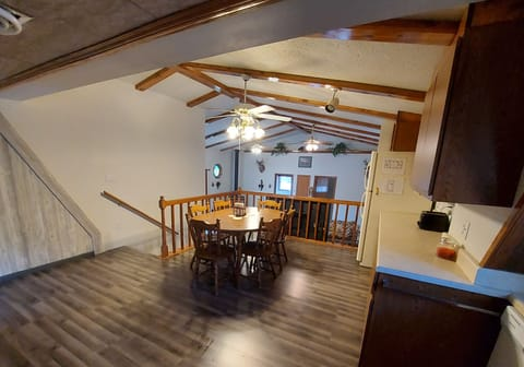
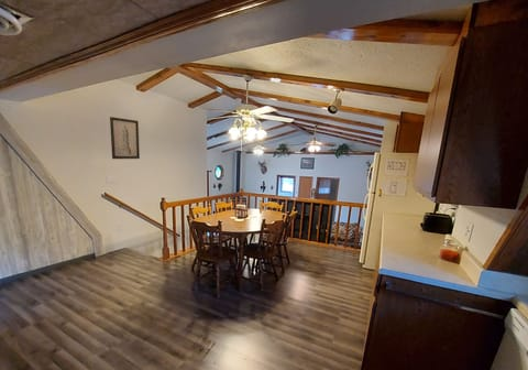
+ wall art [109,116,141,160]
